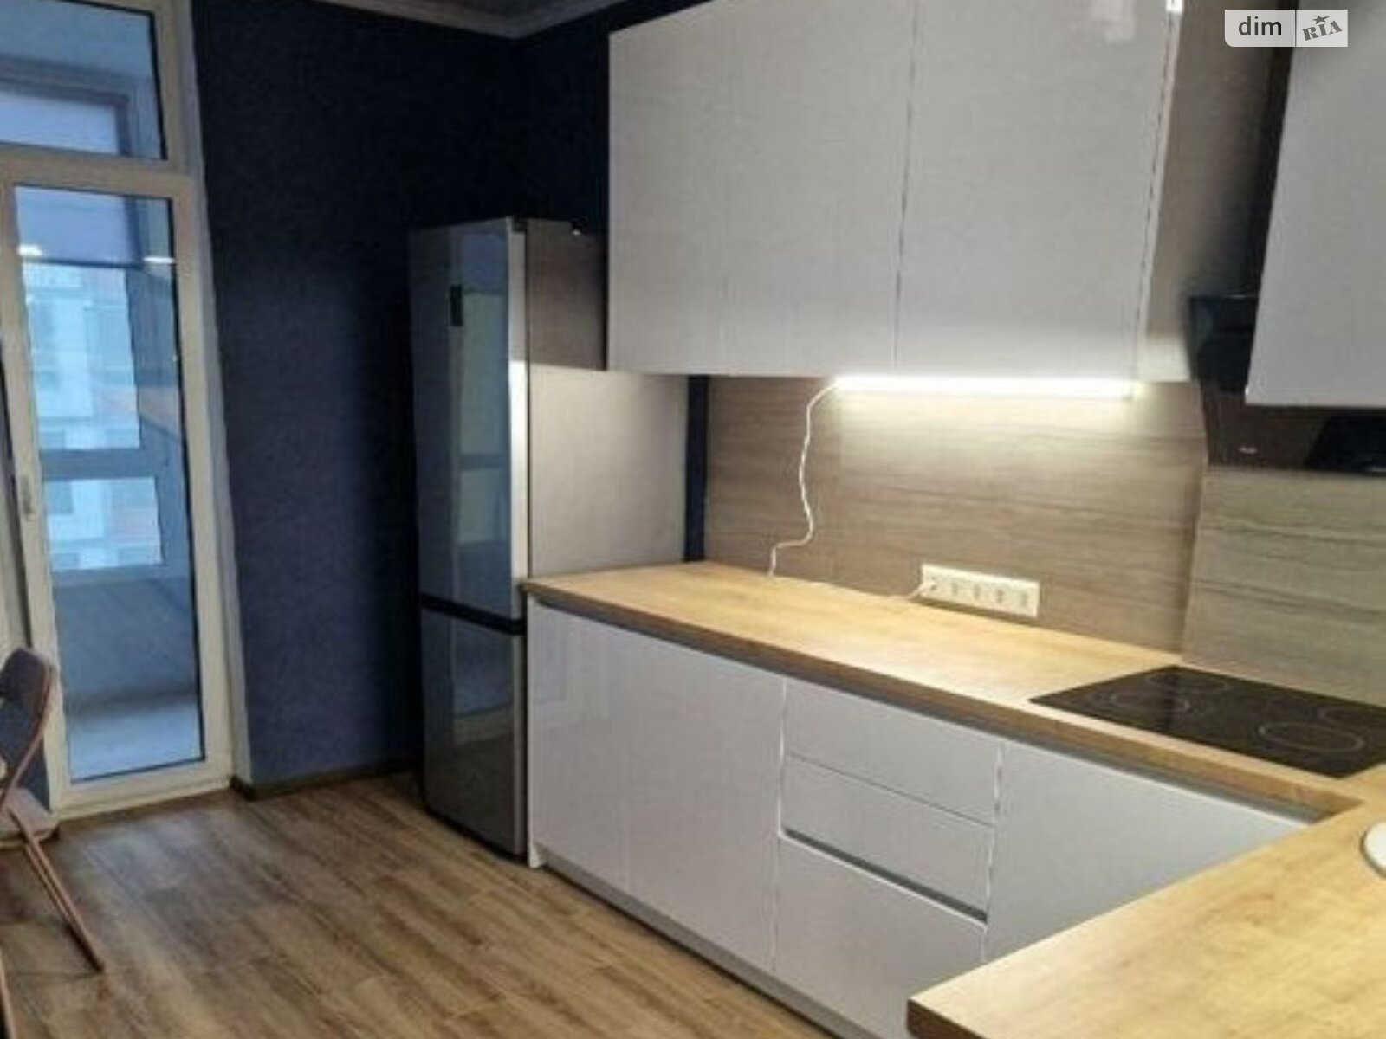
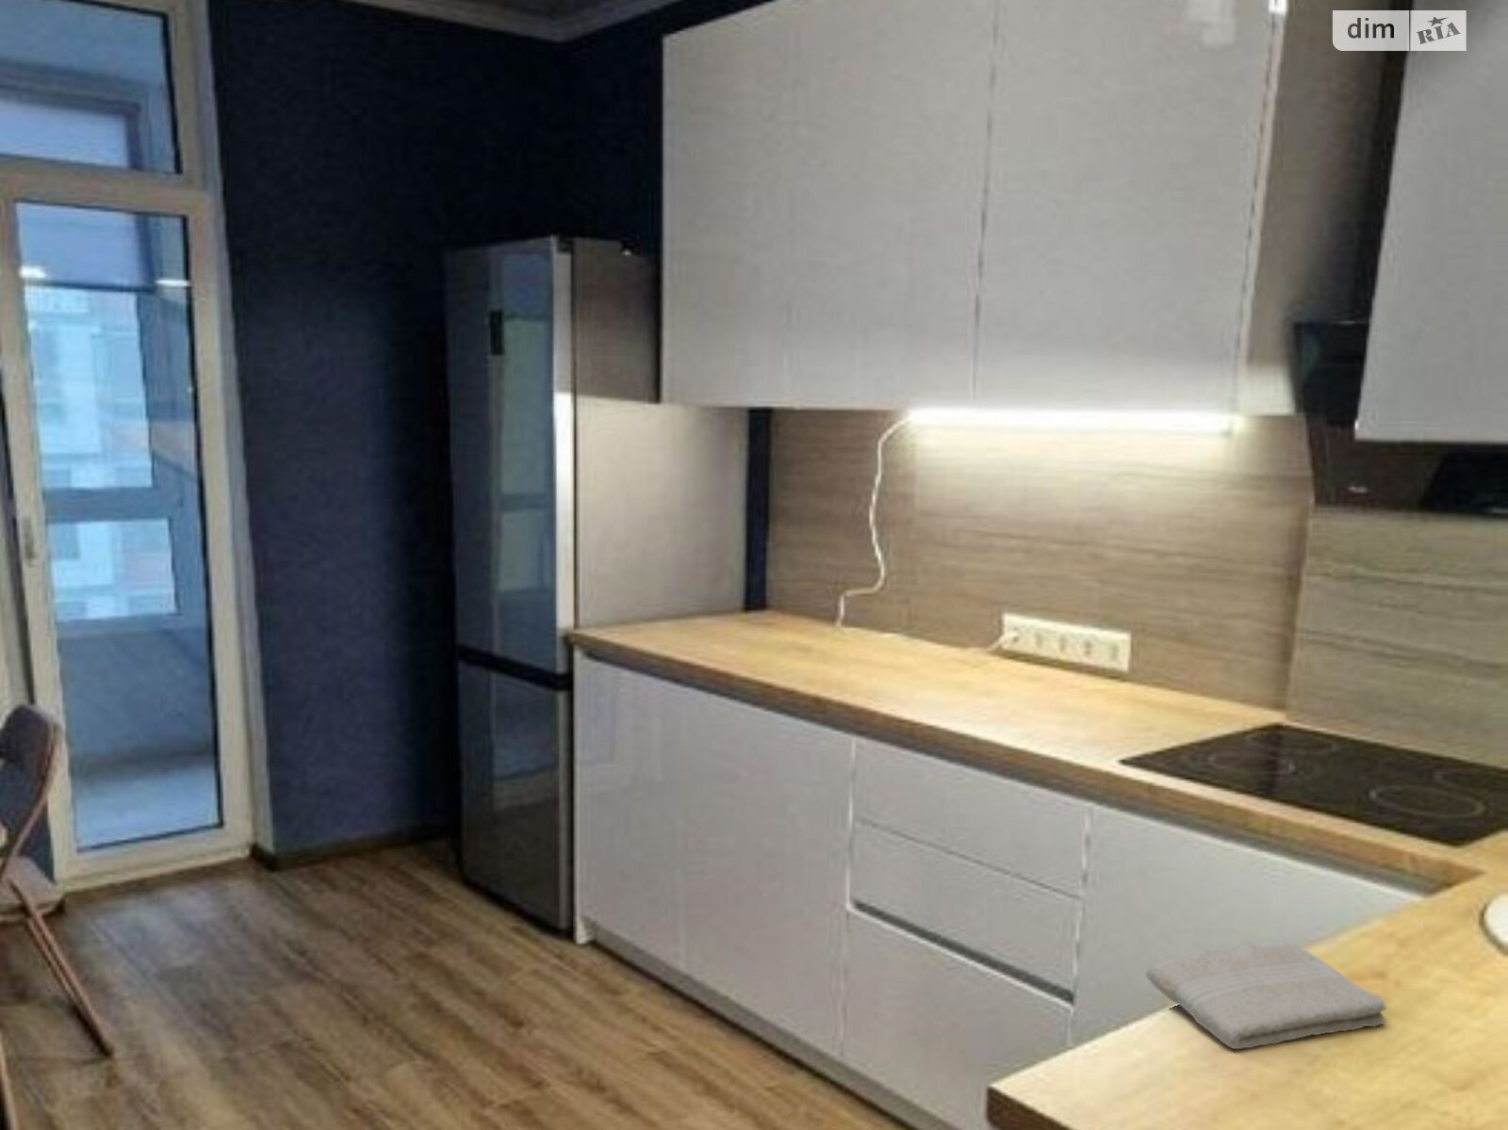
+ washcloth [1145,941,1387,1050]
